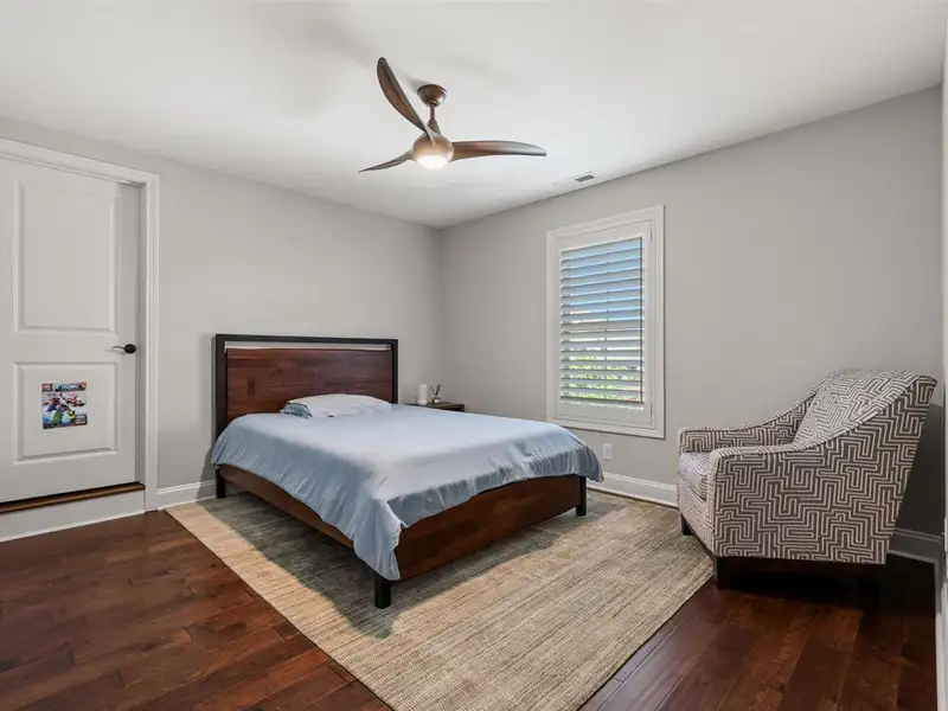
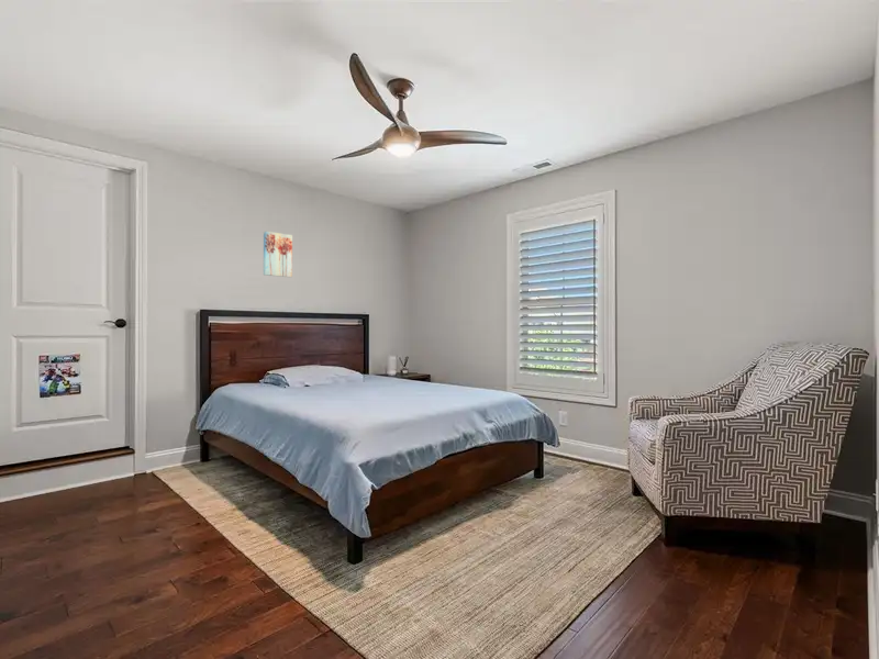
+ wall art [263,230,293,278]
